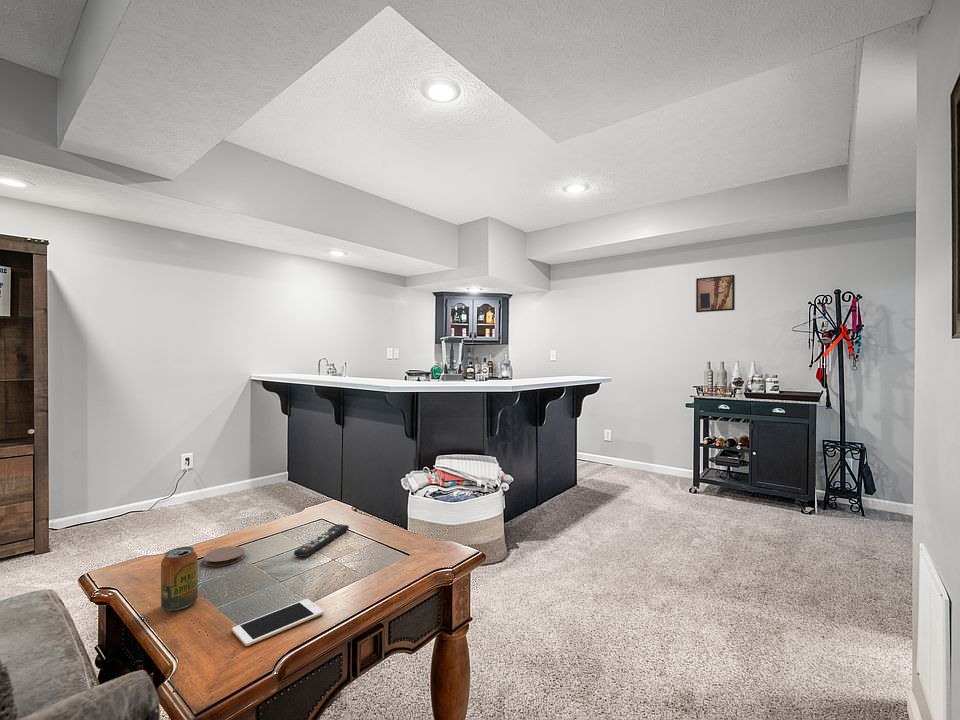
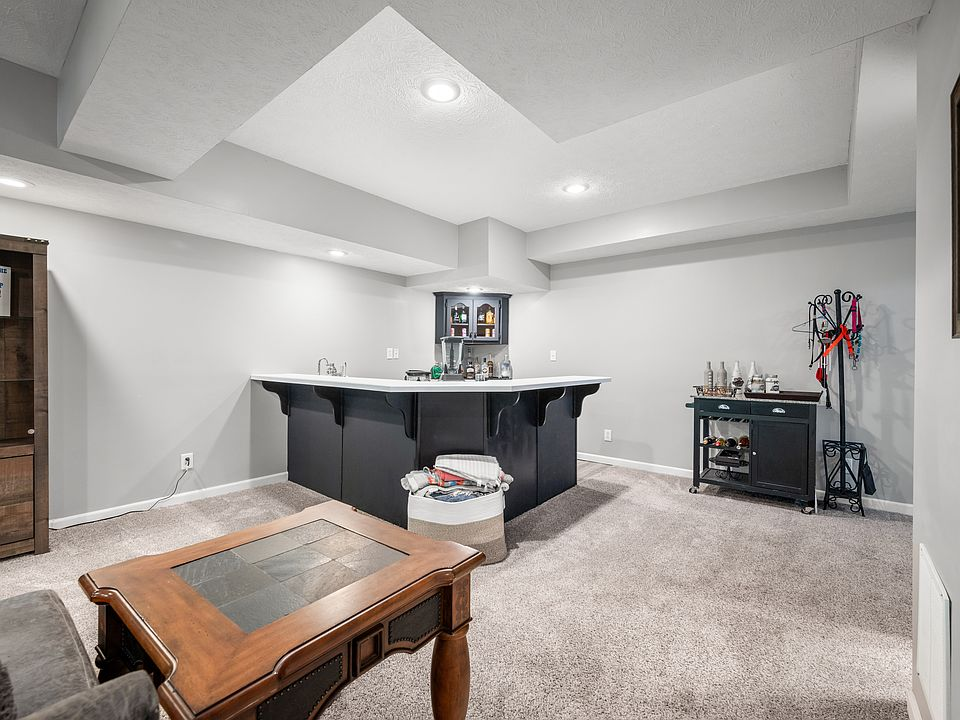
- coaster [202,545,246,568]
- cell phone [231,598,325,647]
- wall art [695,274,736,313]
- remote control [293,523,350,558]
- beverage can [160,546,199,612]
